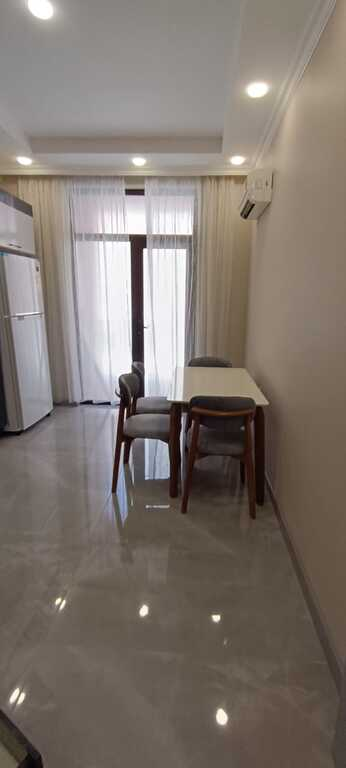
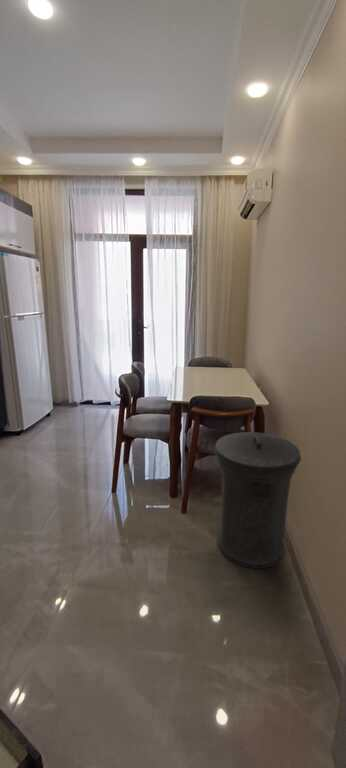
+ trash can [214,431,302,569]
